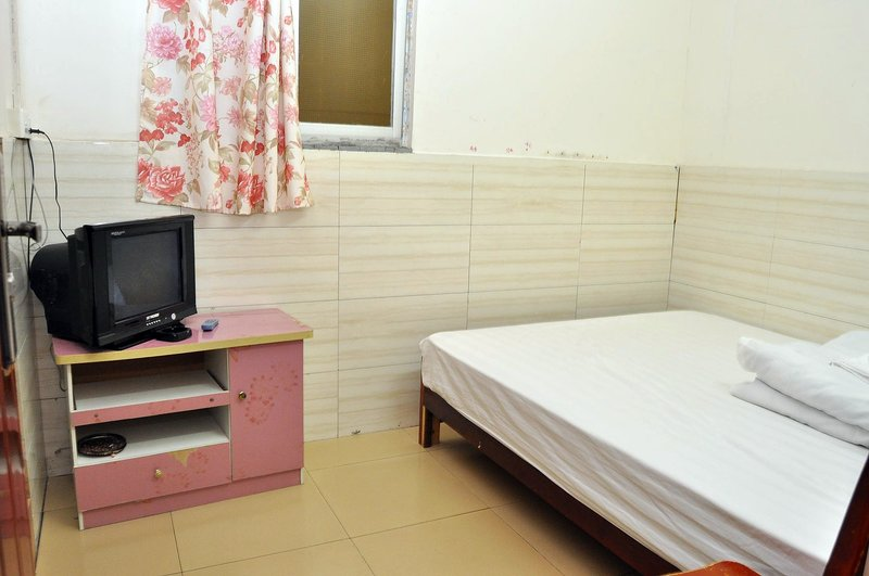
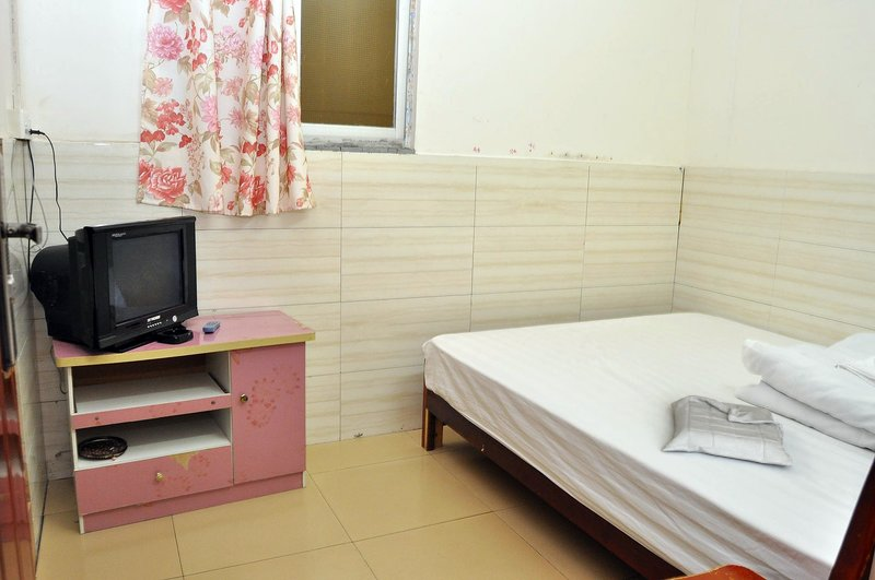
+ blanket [662,394,793,467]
